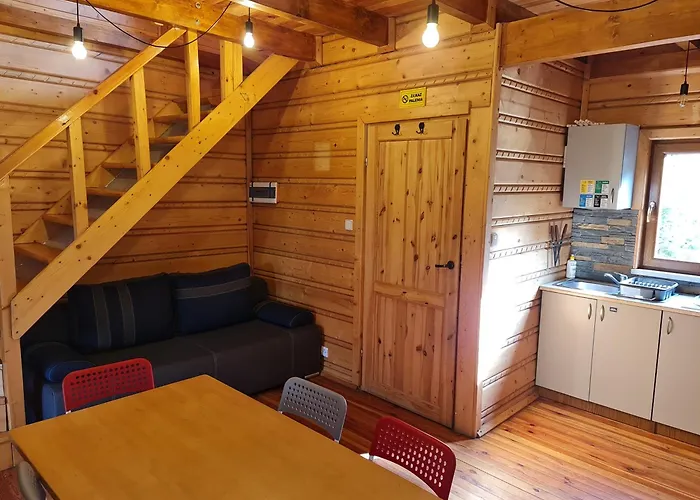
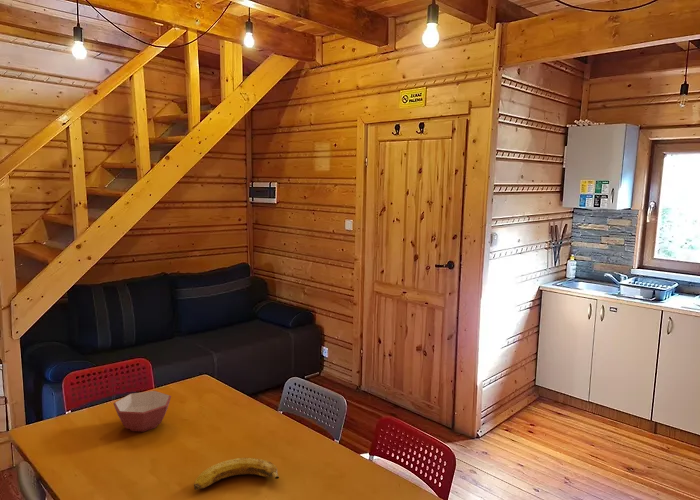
+ bowl [112,390,172,433]
+ banana [193,457,280,491]
